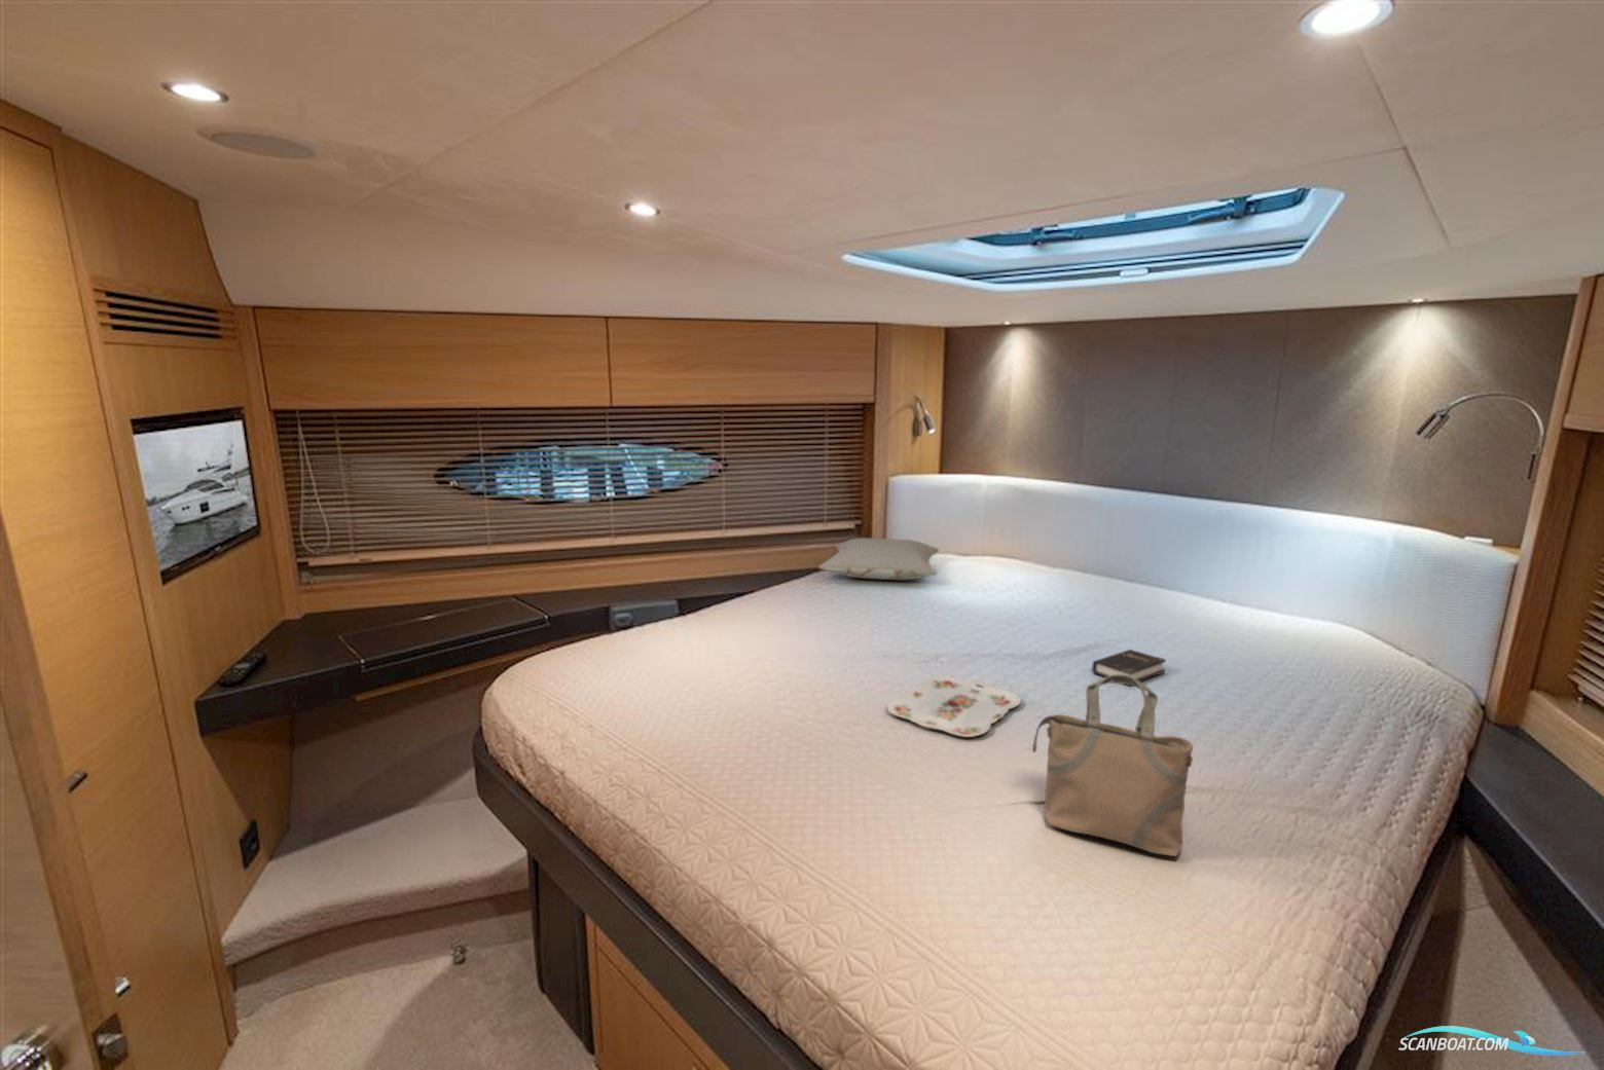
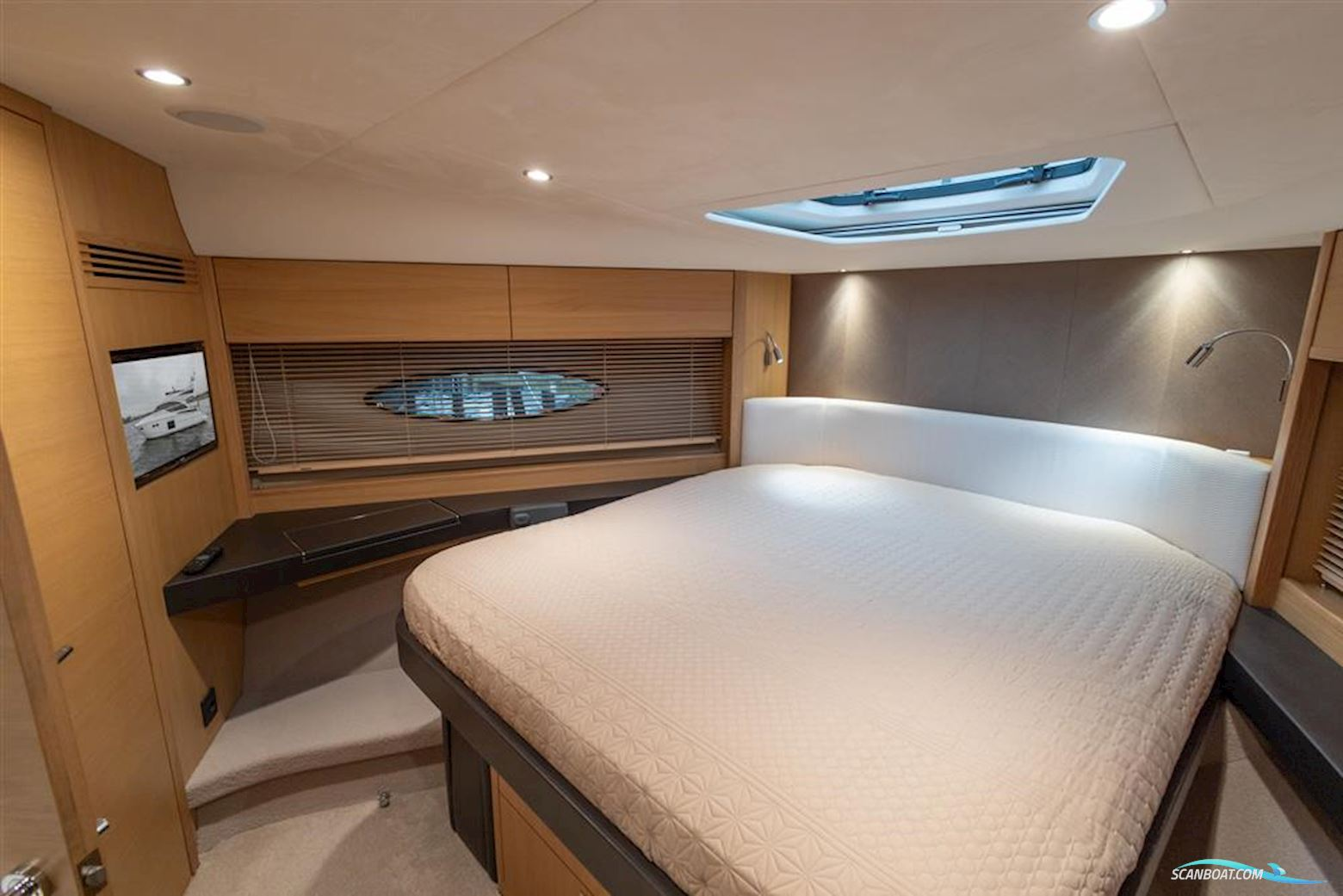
- serving tray [886,675,1022,738]
- hardback book [1090,648,1167,687]
- pillow [817,536,940,580]
- tote bag [1031,675,1194,857]
